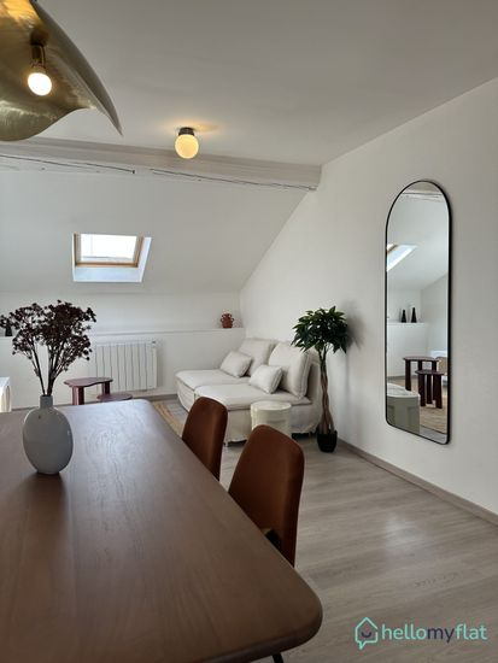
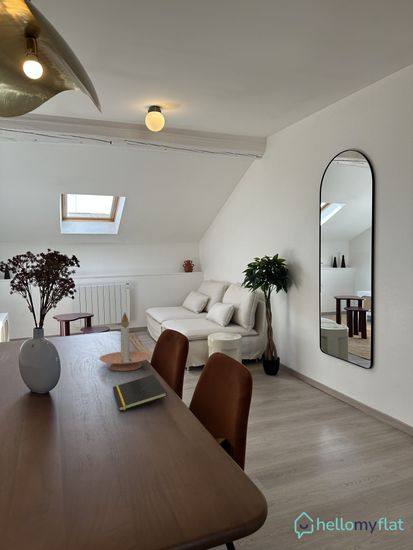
+ notepad [112,374,168,412]
+ candle holder [98,312,152,372]
